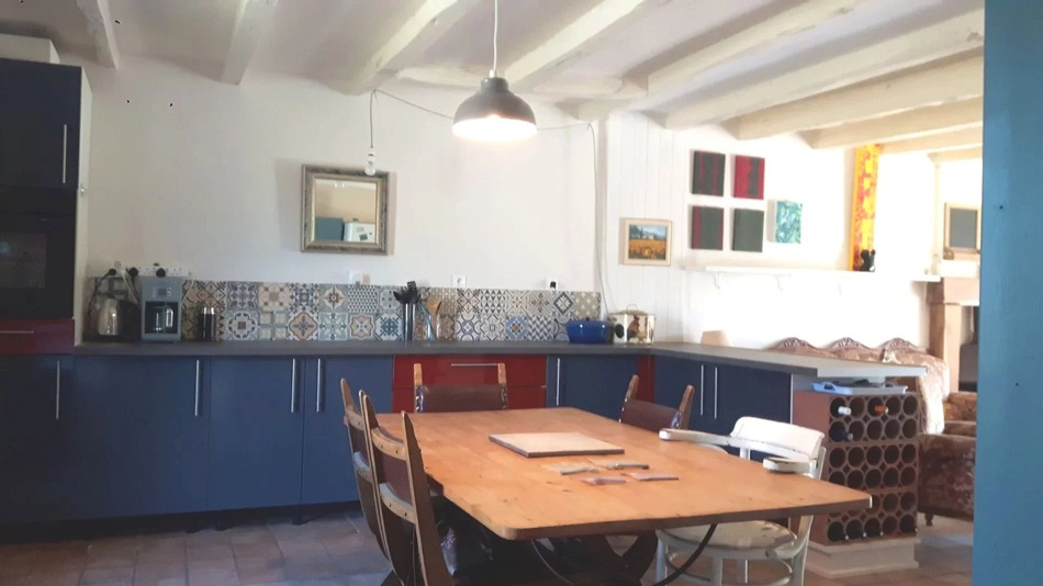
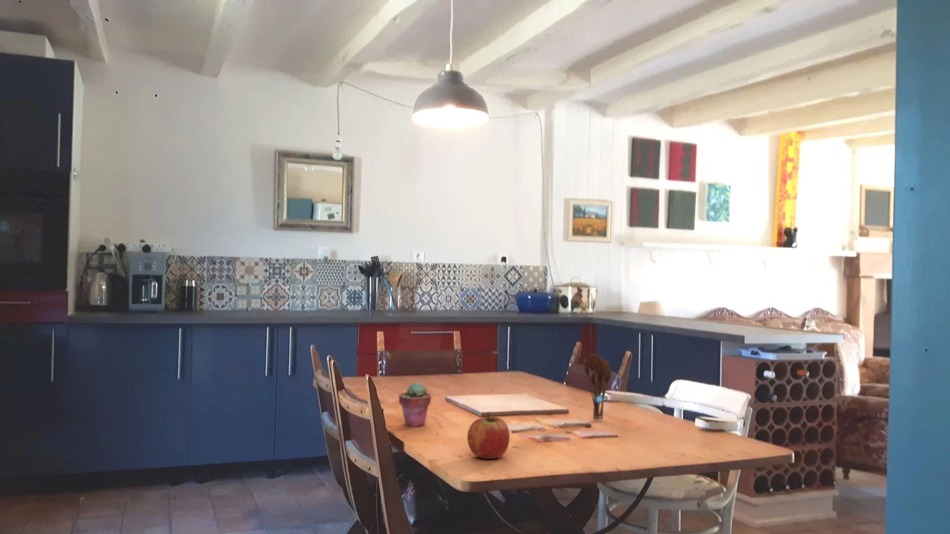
+ apple [466,412,511,460]
+ utensil holder [582,353,613,421]
+ potted succulent [398,381,432,428]
